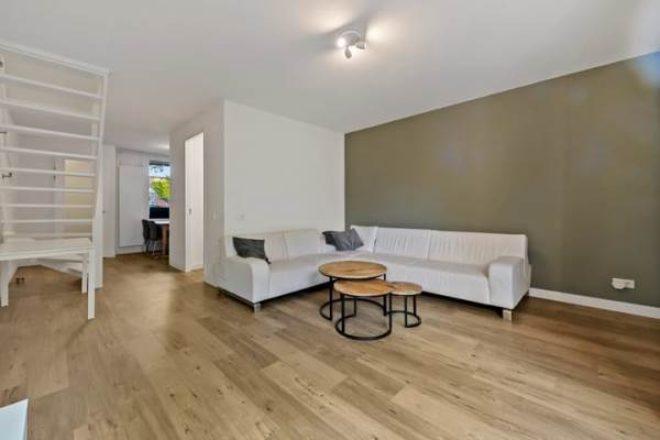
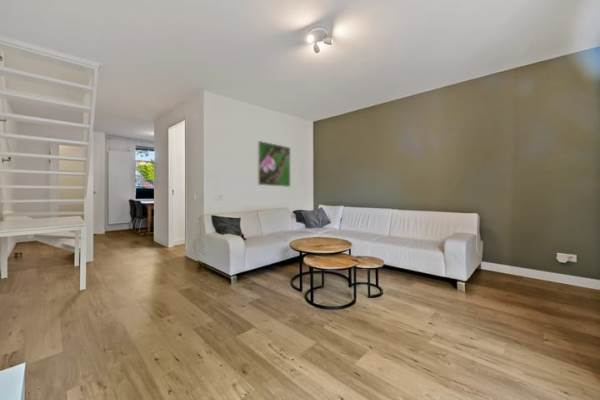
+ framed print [257,140,291,188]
